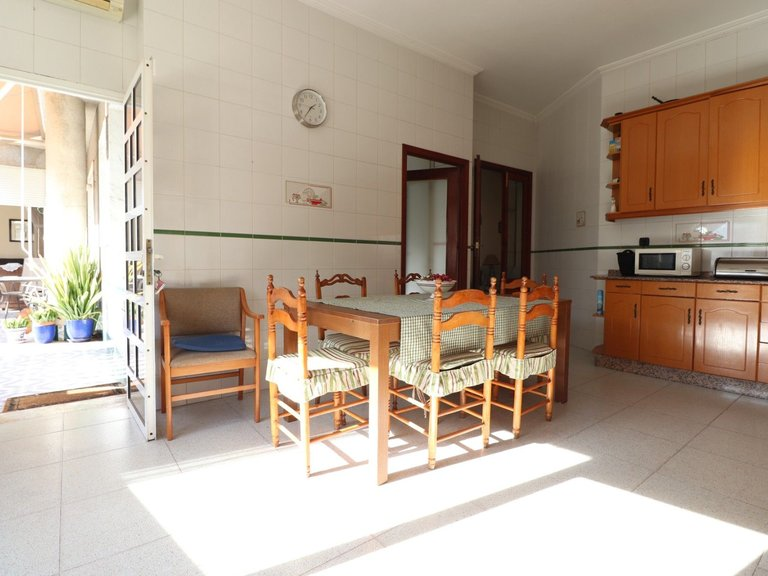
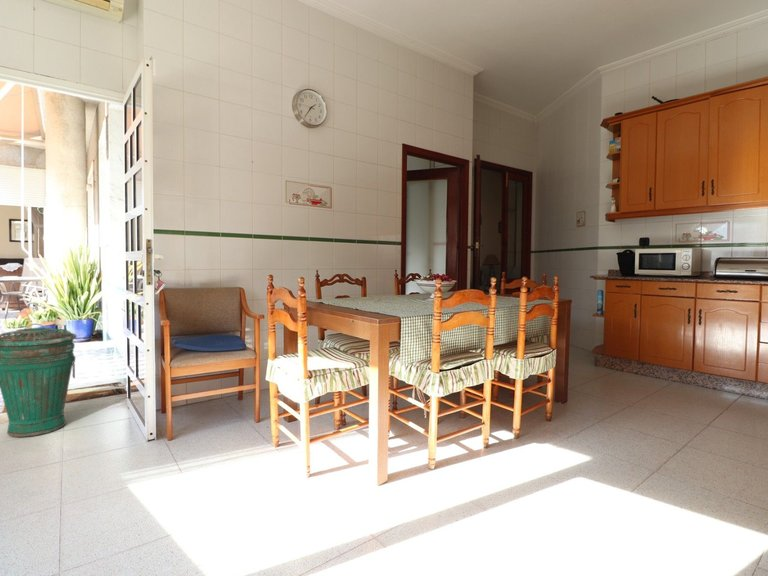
+ trash can [0,323,77,438]
